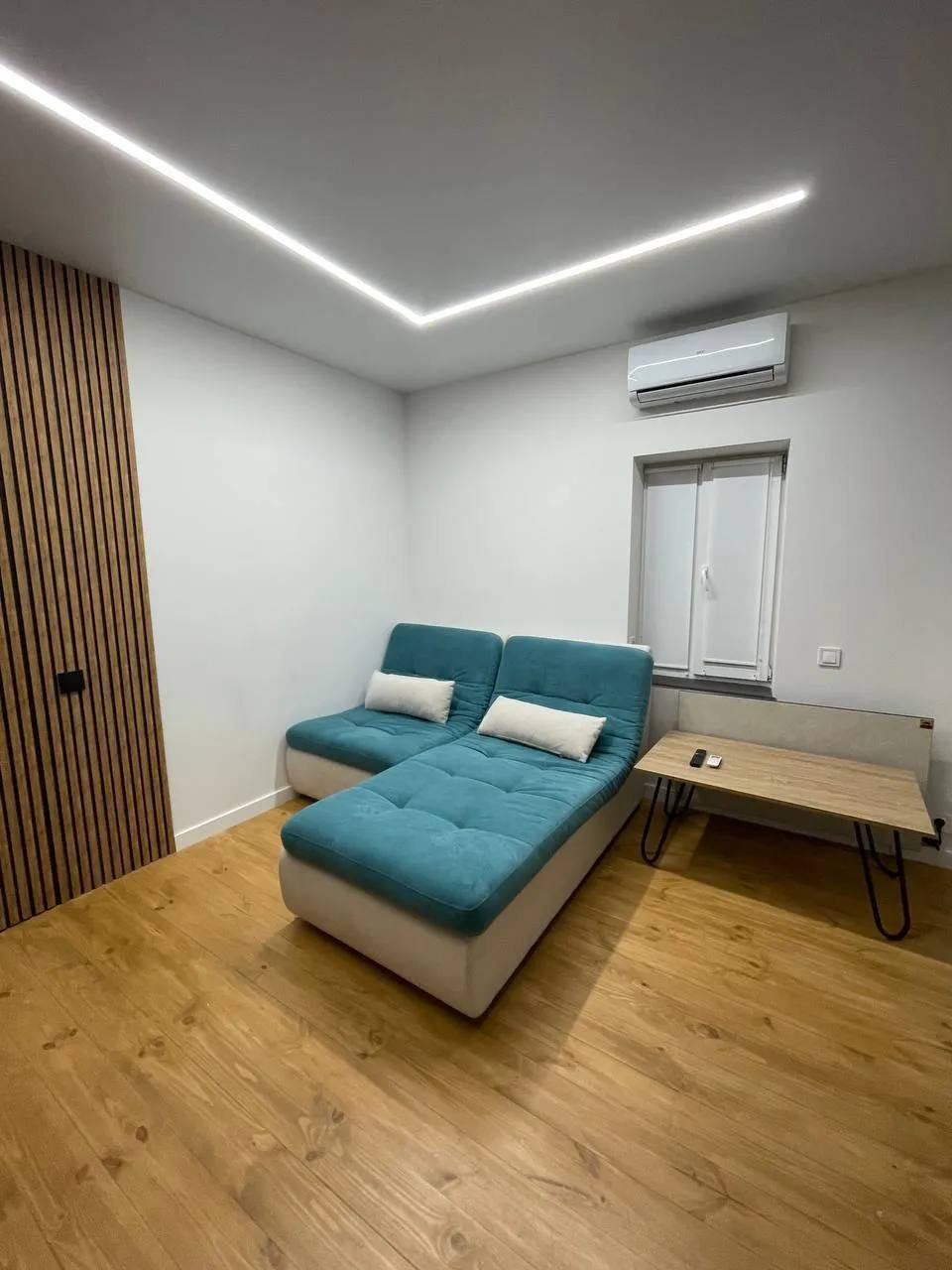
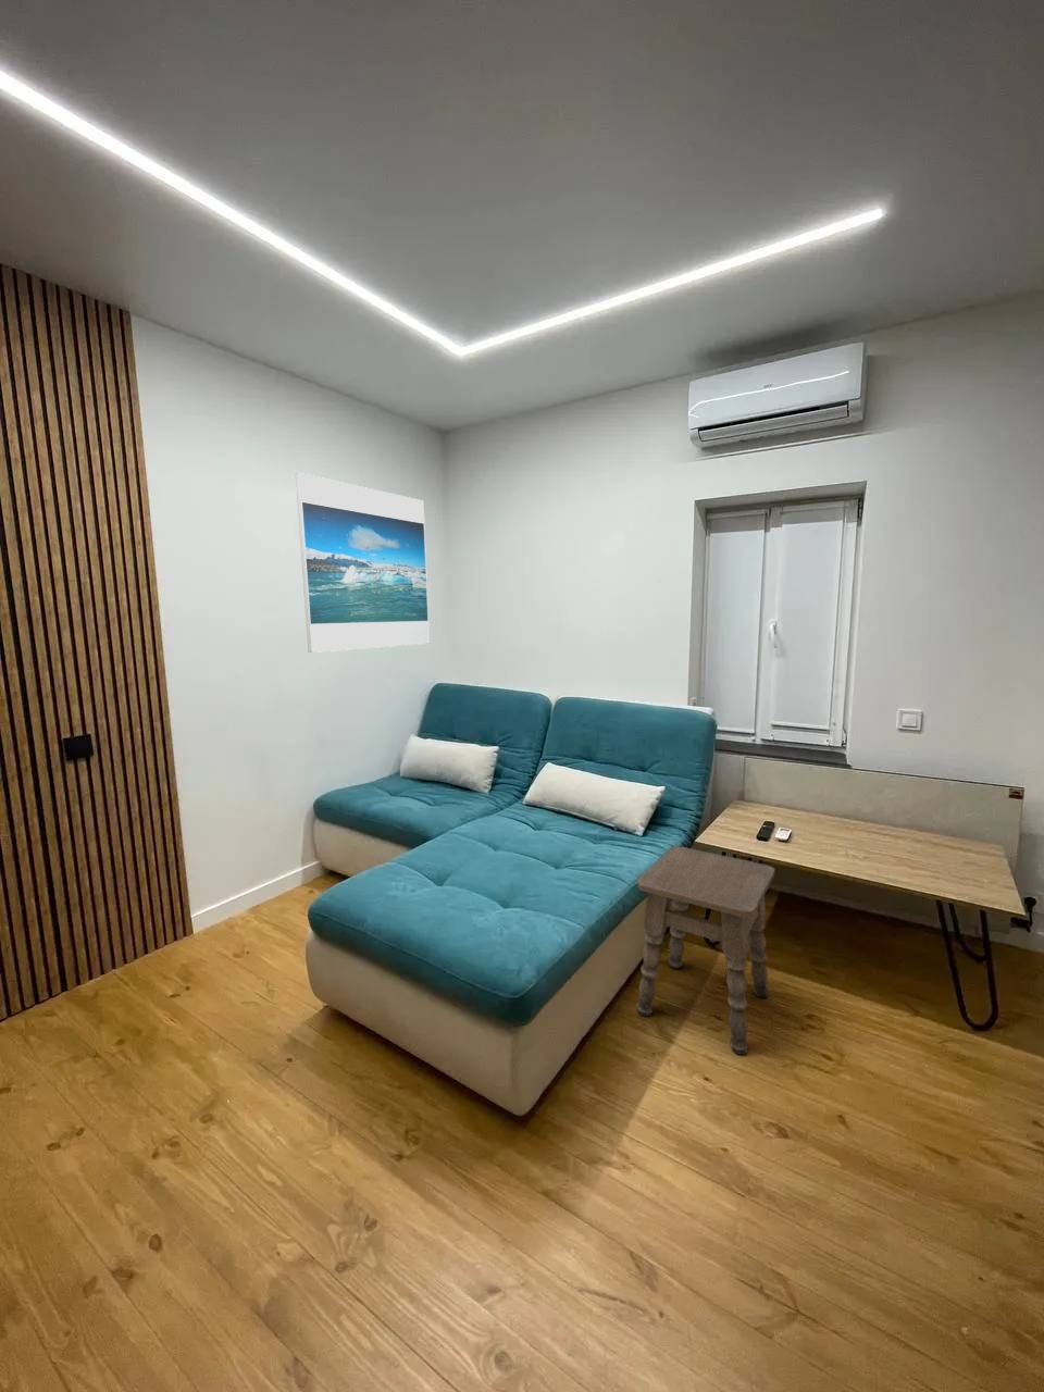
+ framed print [295,472,431,653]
+ side table [636,845,775,1056]
